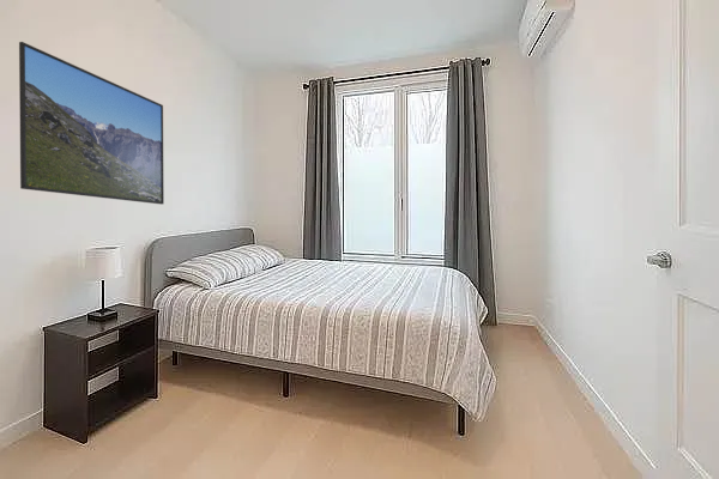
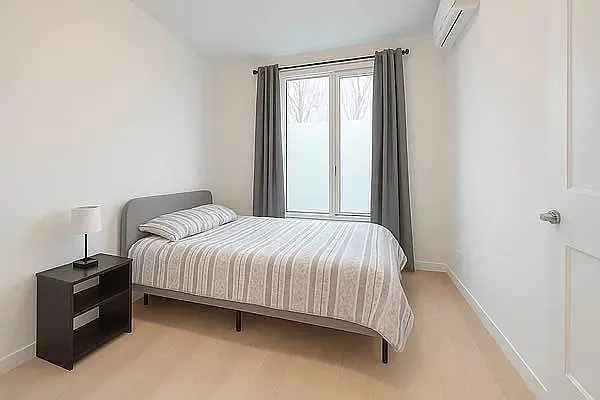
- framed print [18,41,165,206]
